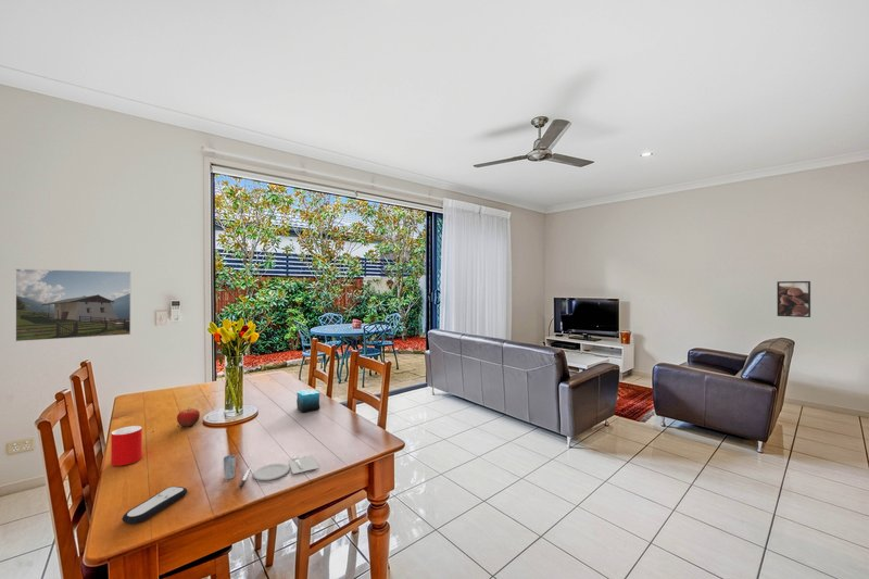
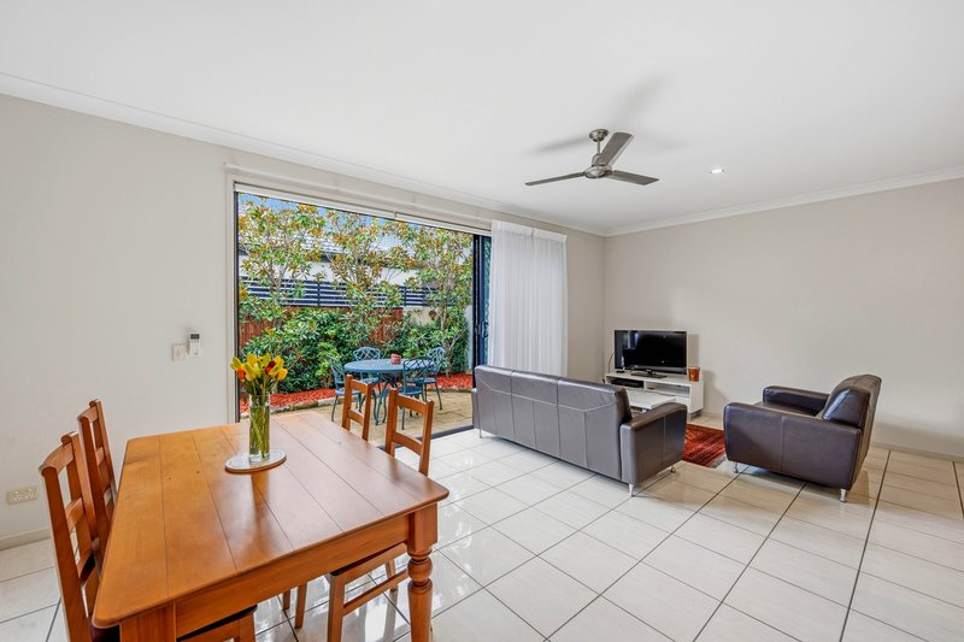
- placemat [222,454,320,489]
- candle [295,388,320,414]
- fruit [176,406,201,428]
- cup [110,425,143,467]
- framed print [776,280,811,318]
- remote control [121,486,188,525]
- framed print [14,267,131,342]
